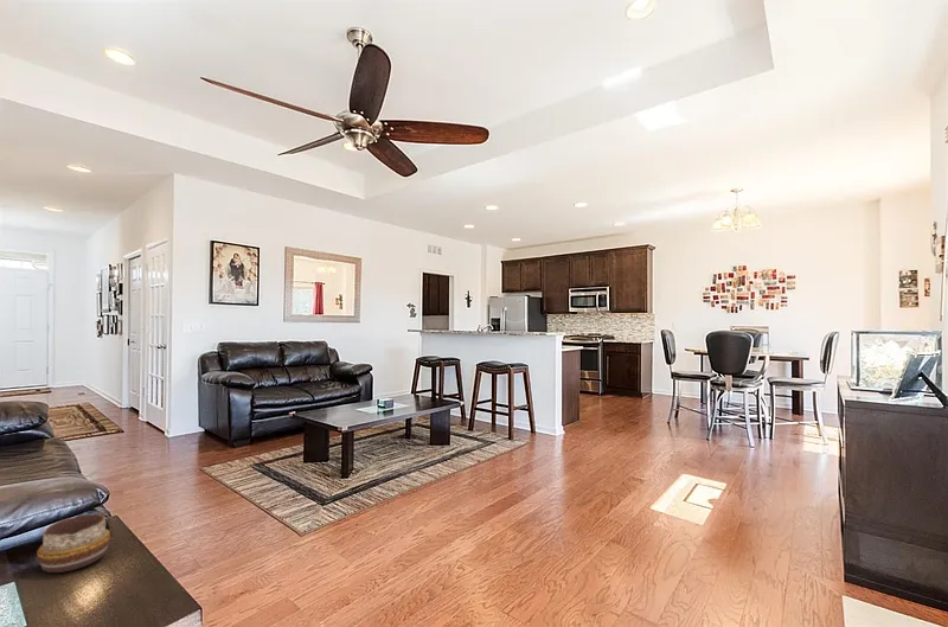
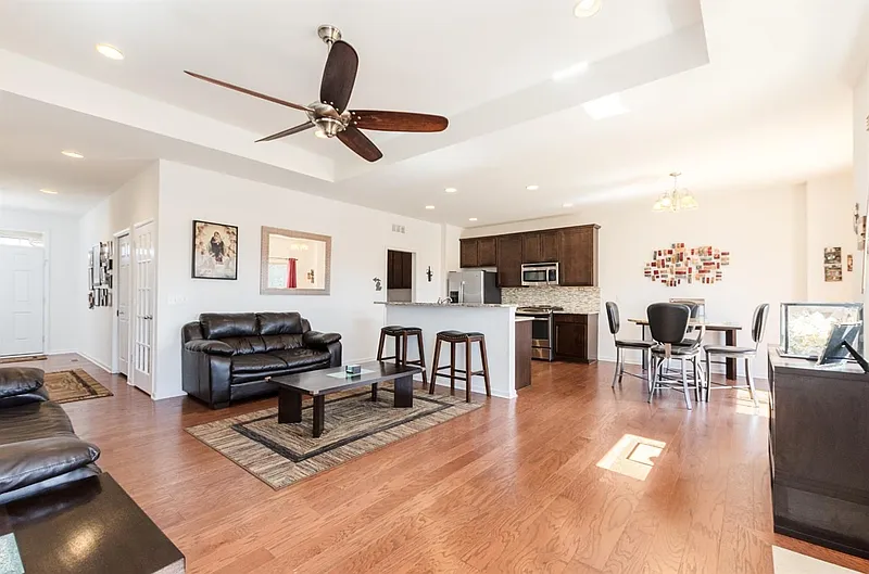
- decorative bowl [34,513,113,574]
